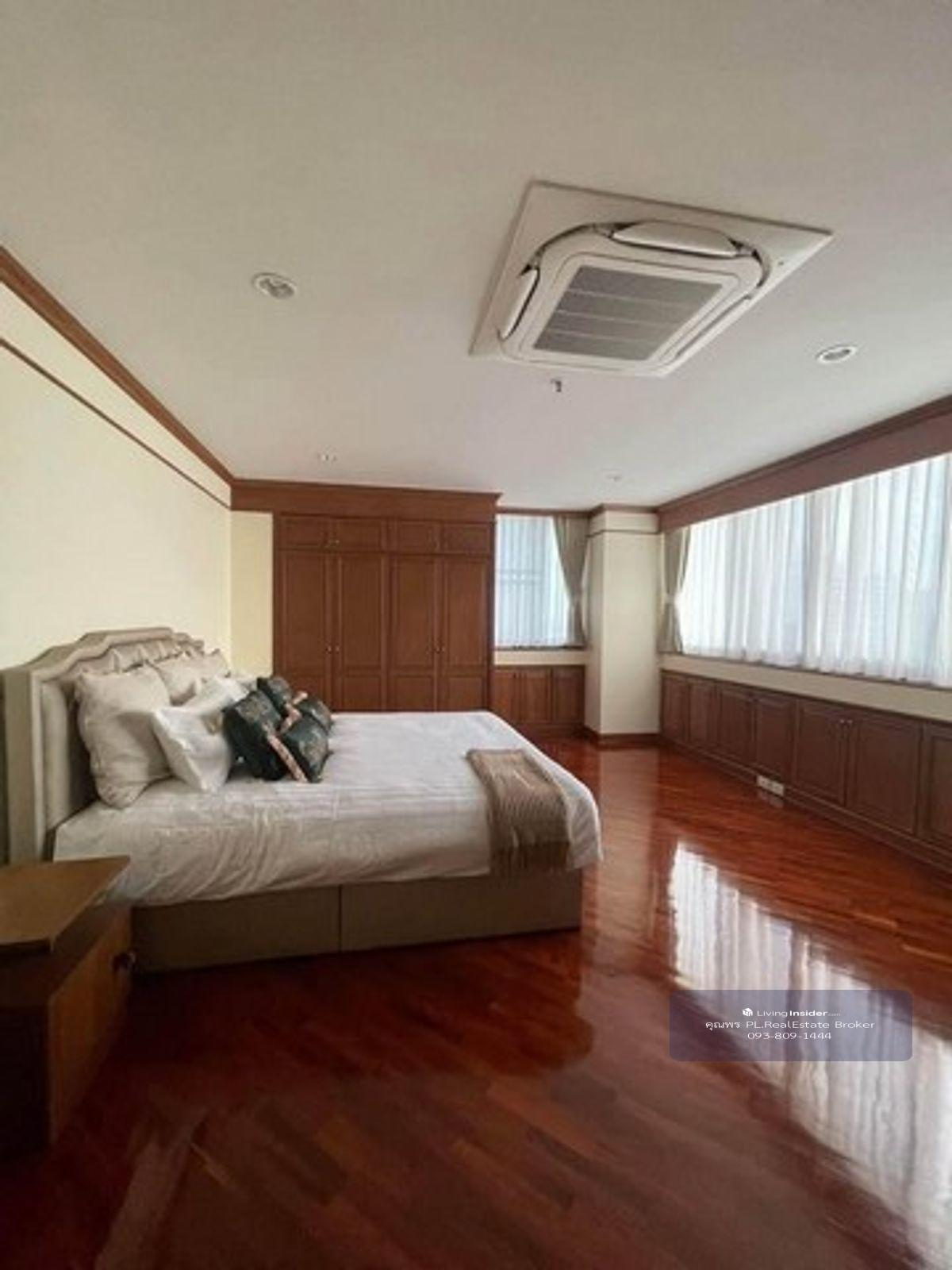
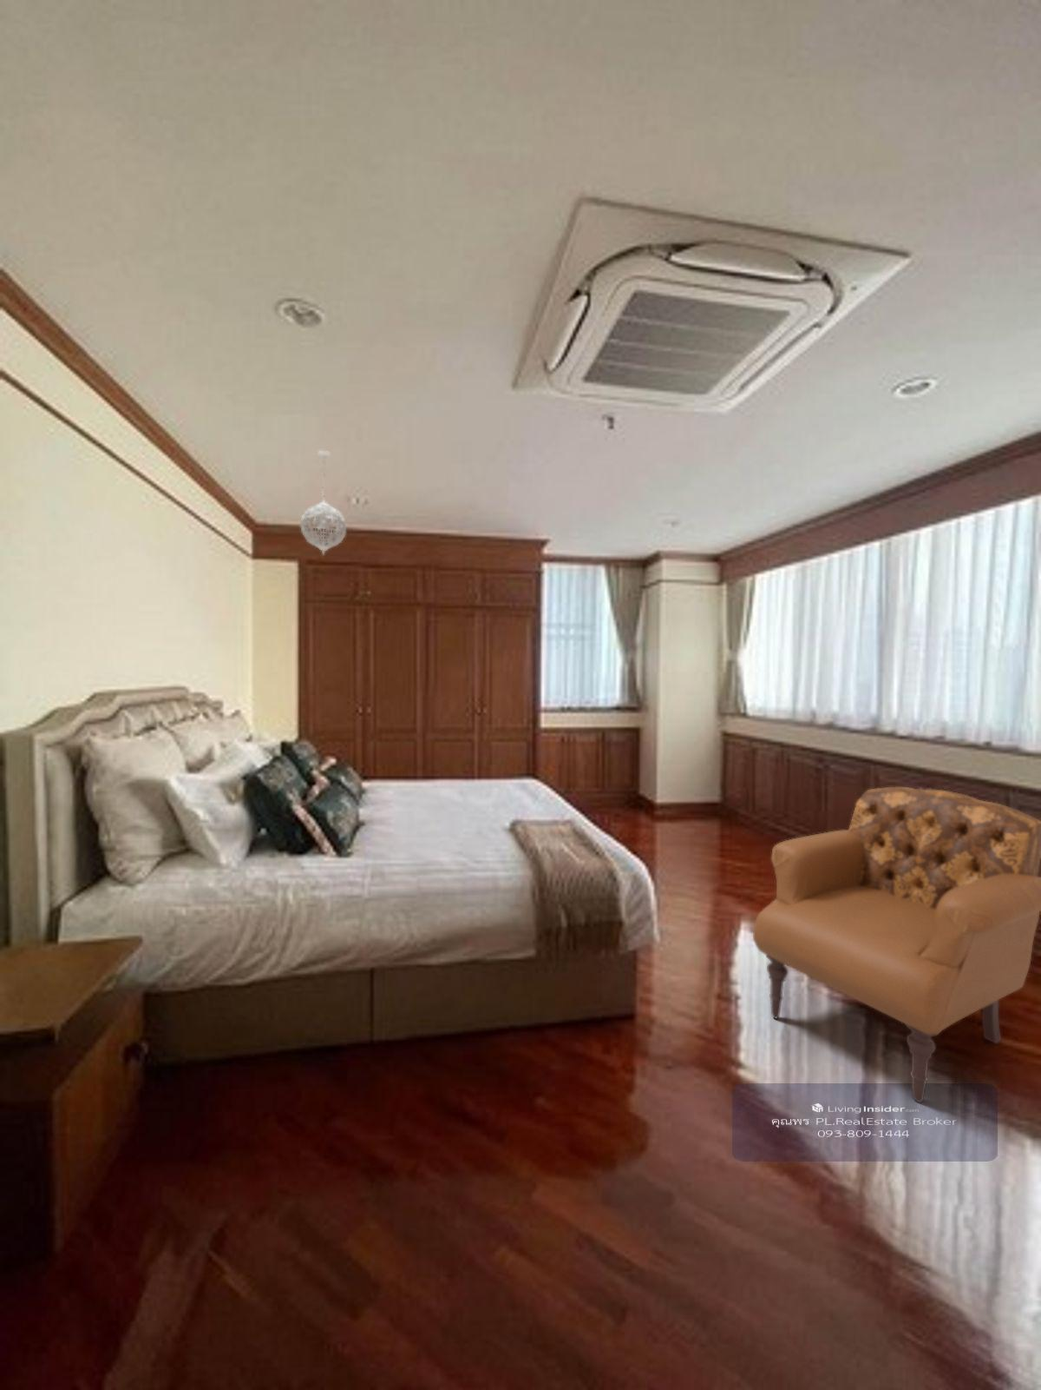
+ pendant light [300,449,347,556]
+ armchair [752,786,1041,1103]
